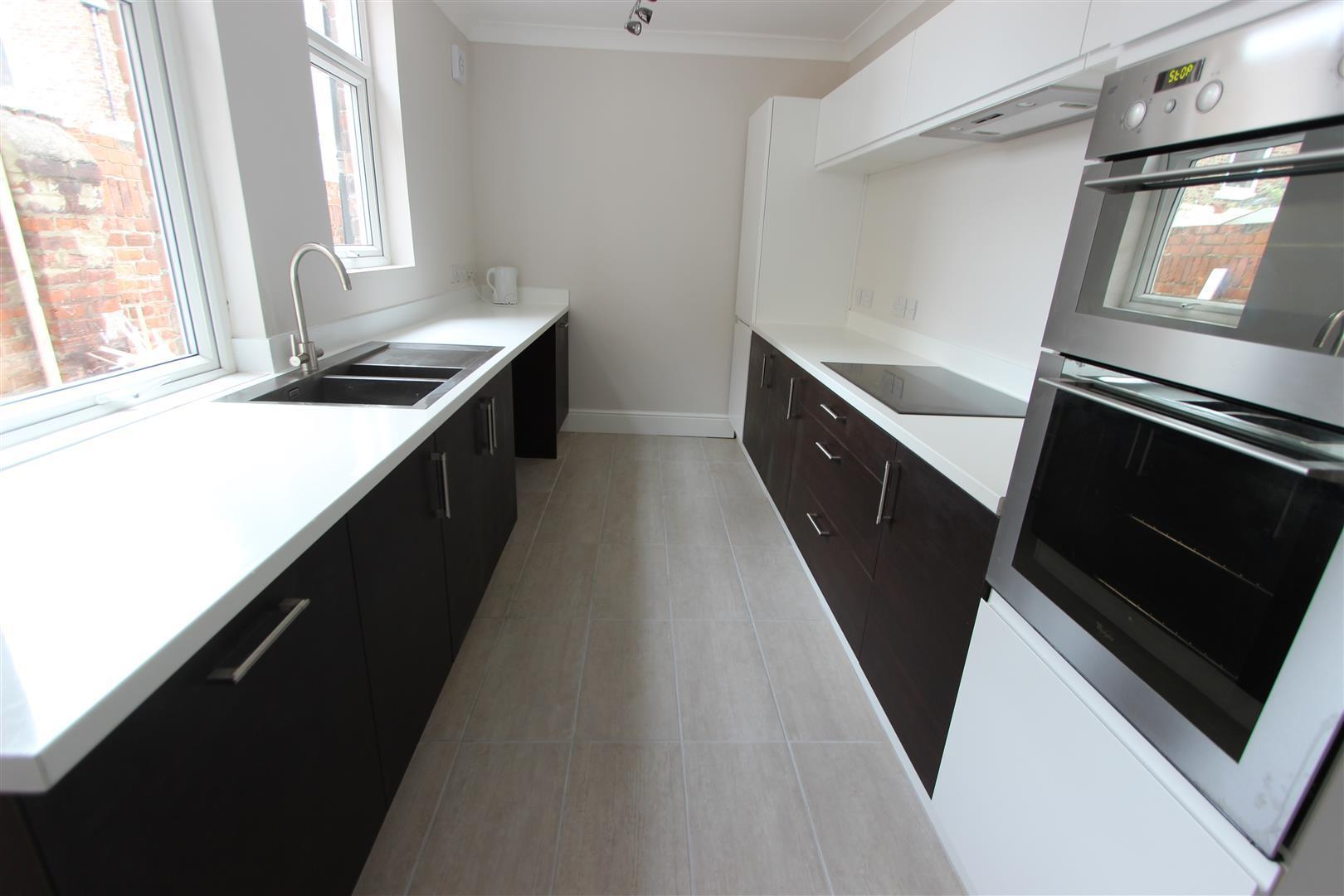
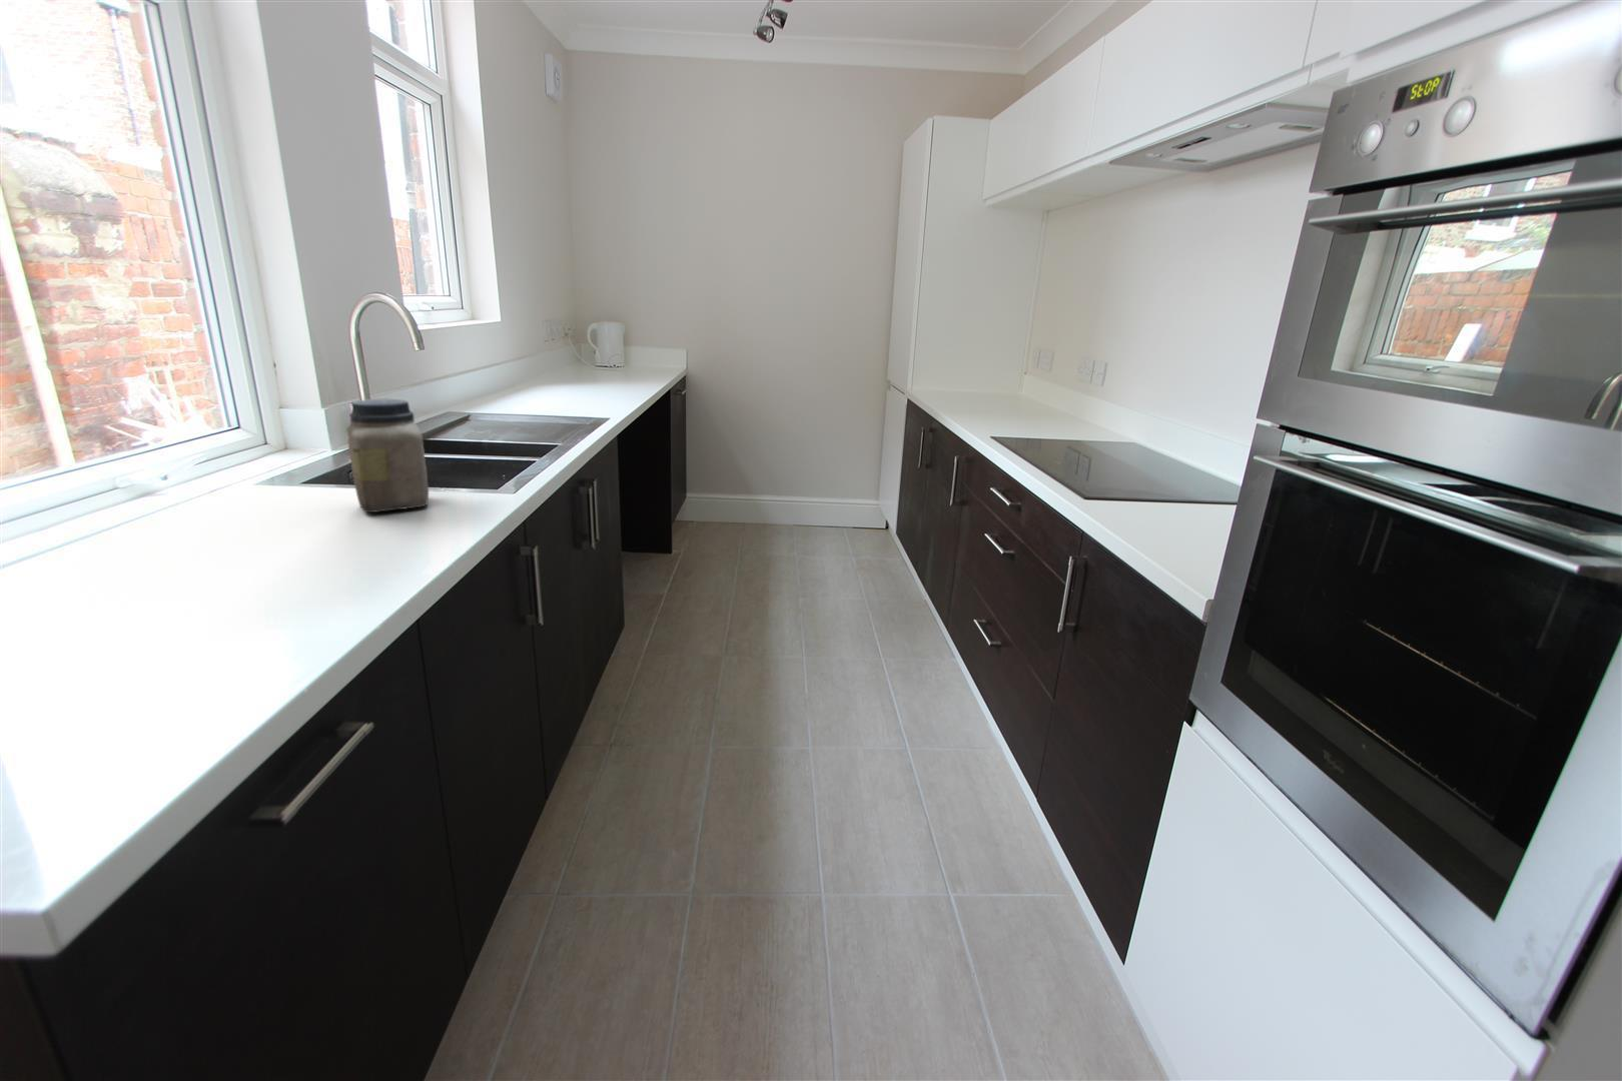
+ jar [345,398,430,514]
